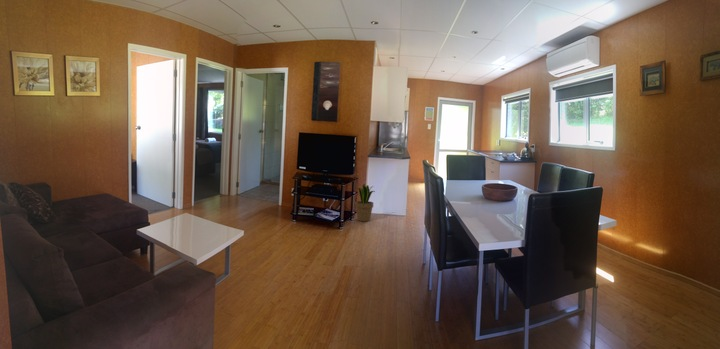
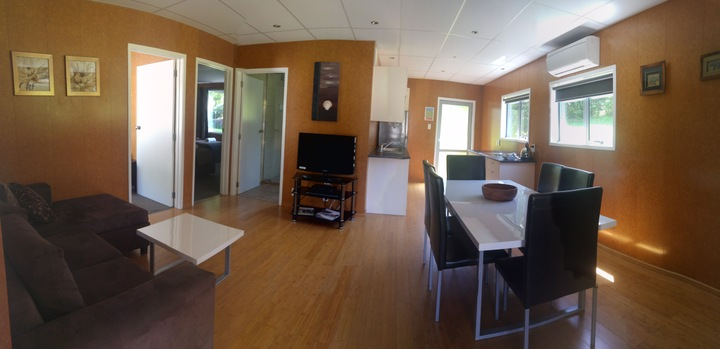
- potted plant [354,183,376,222]
